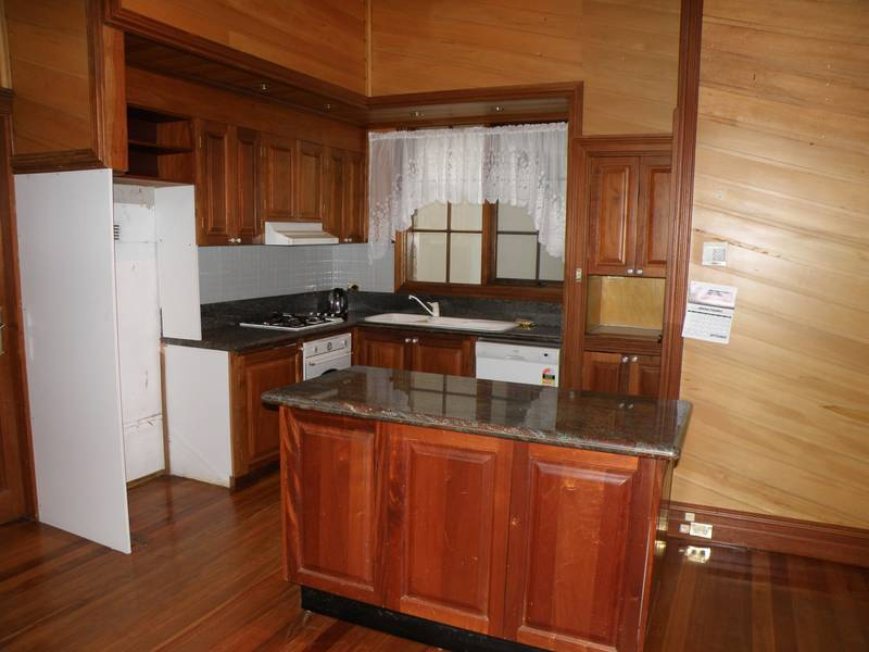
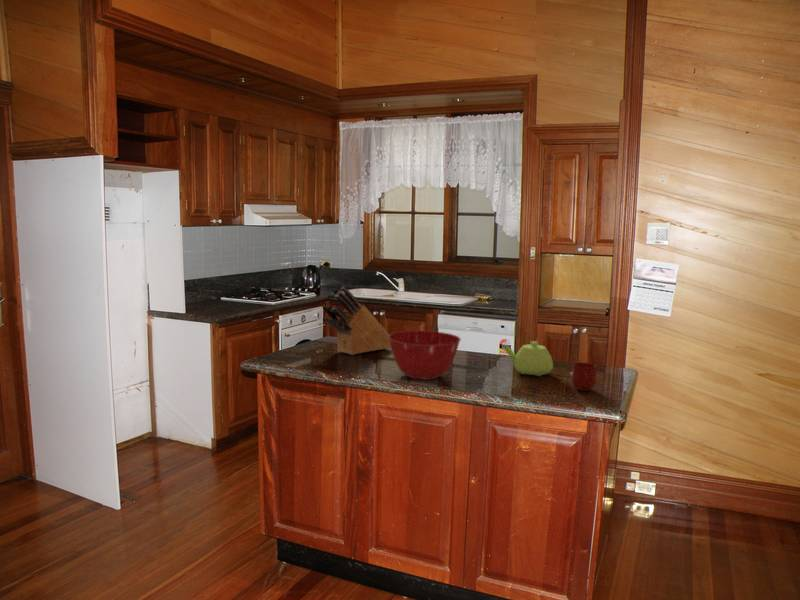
+ knife block [321,285,391,356]
+ mug [571,361,598,392]
+ teapot [503,340,554,377]
+ mixing bowl [388,330,462,381]
